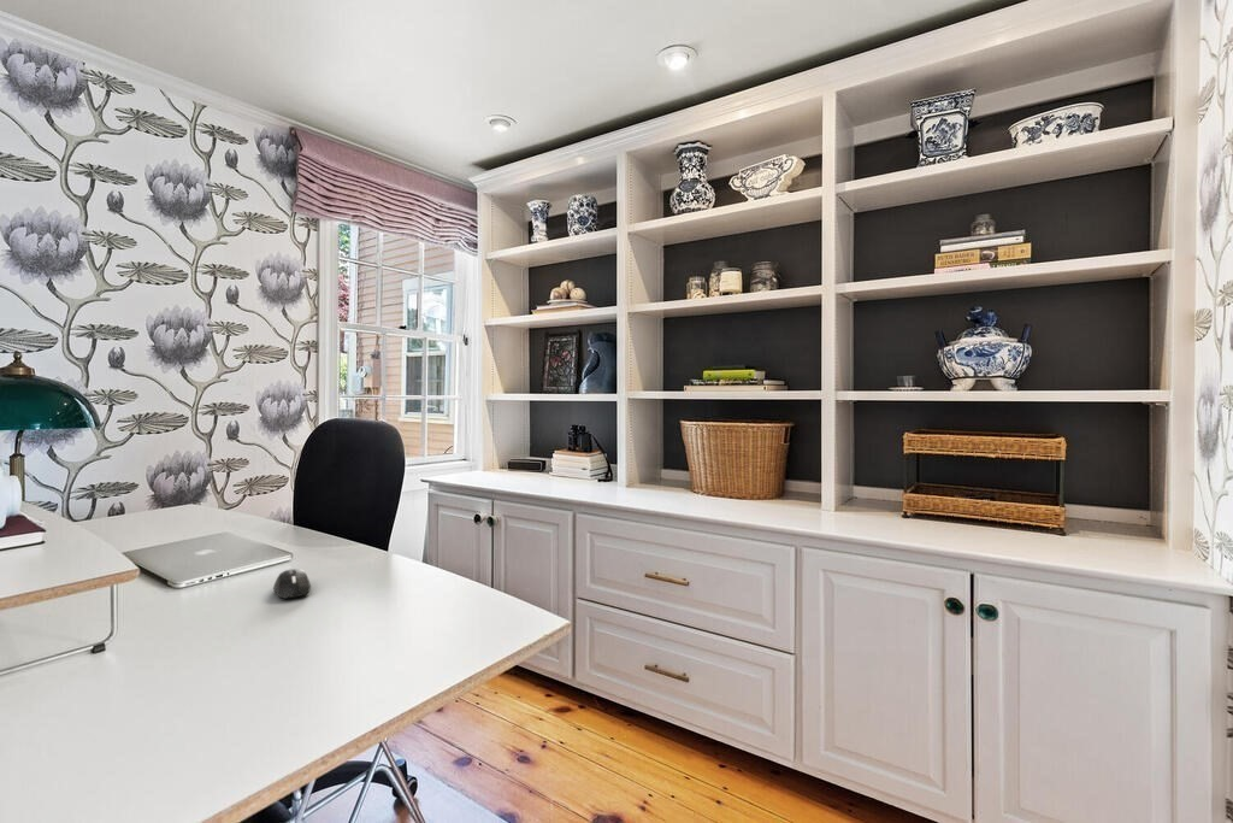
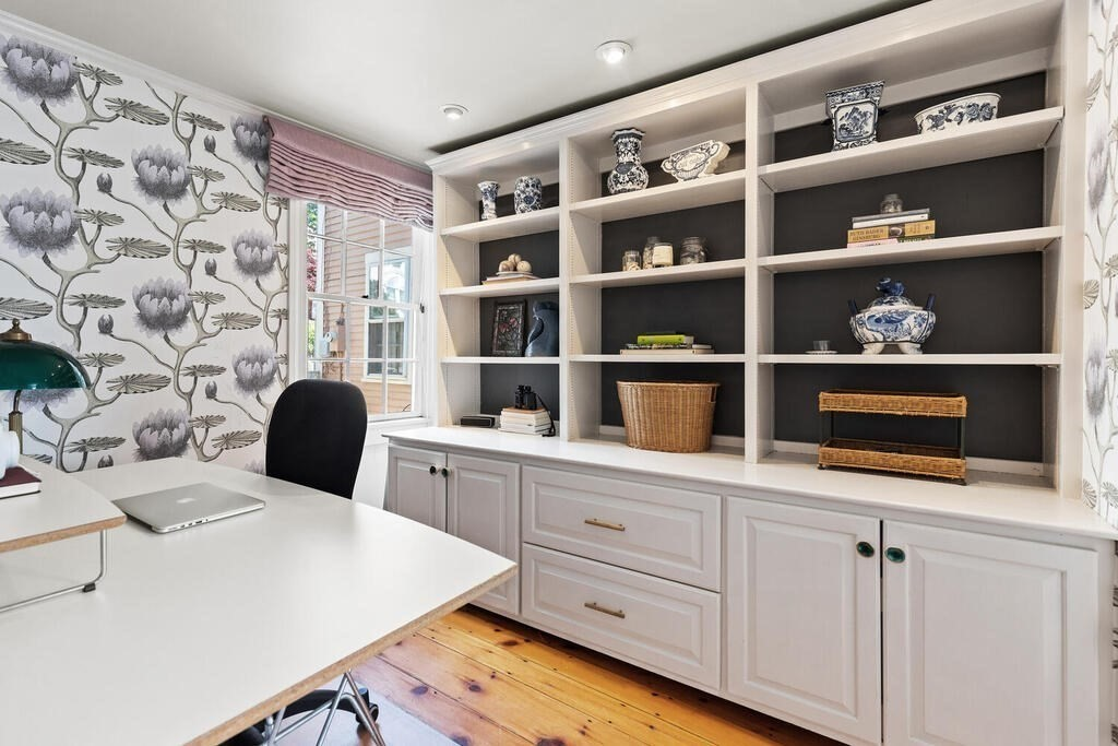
- mouse [272,568,312,600]
